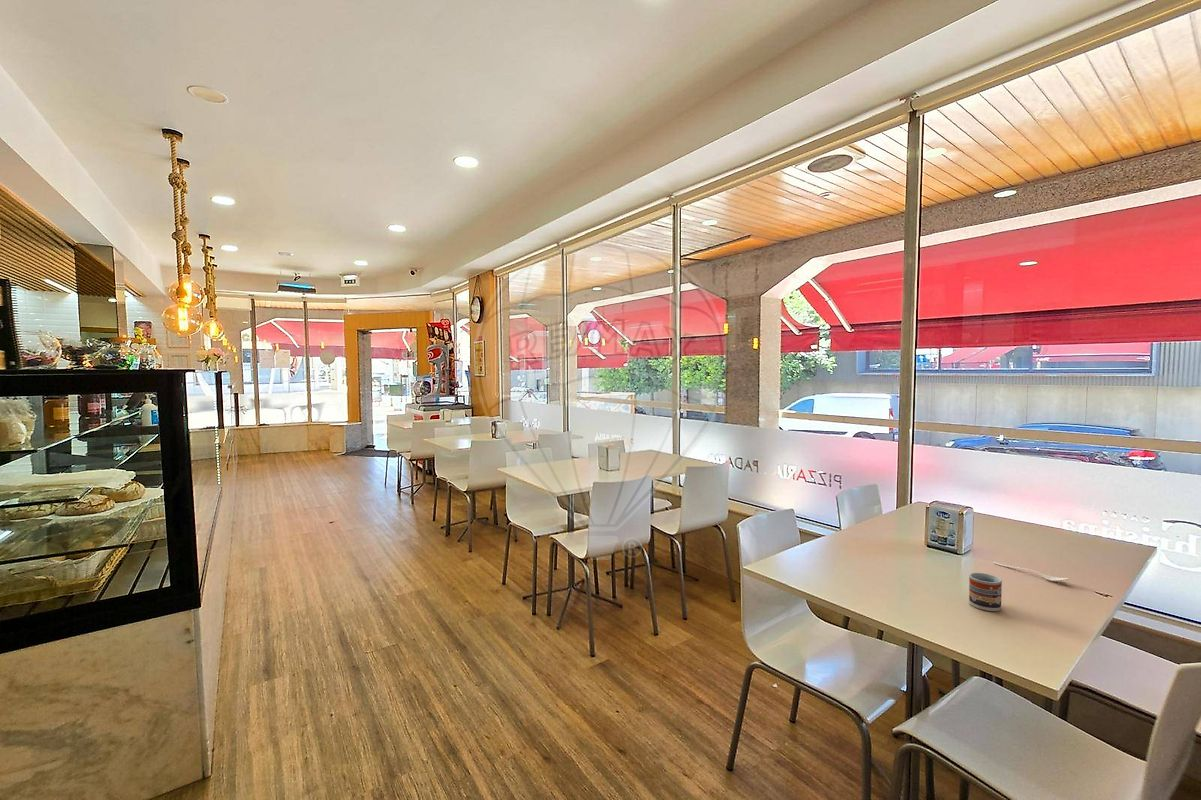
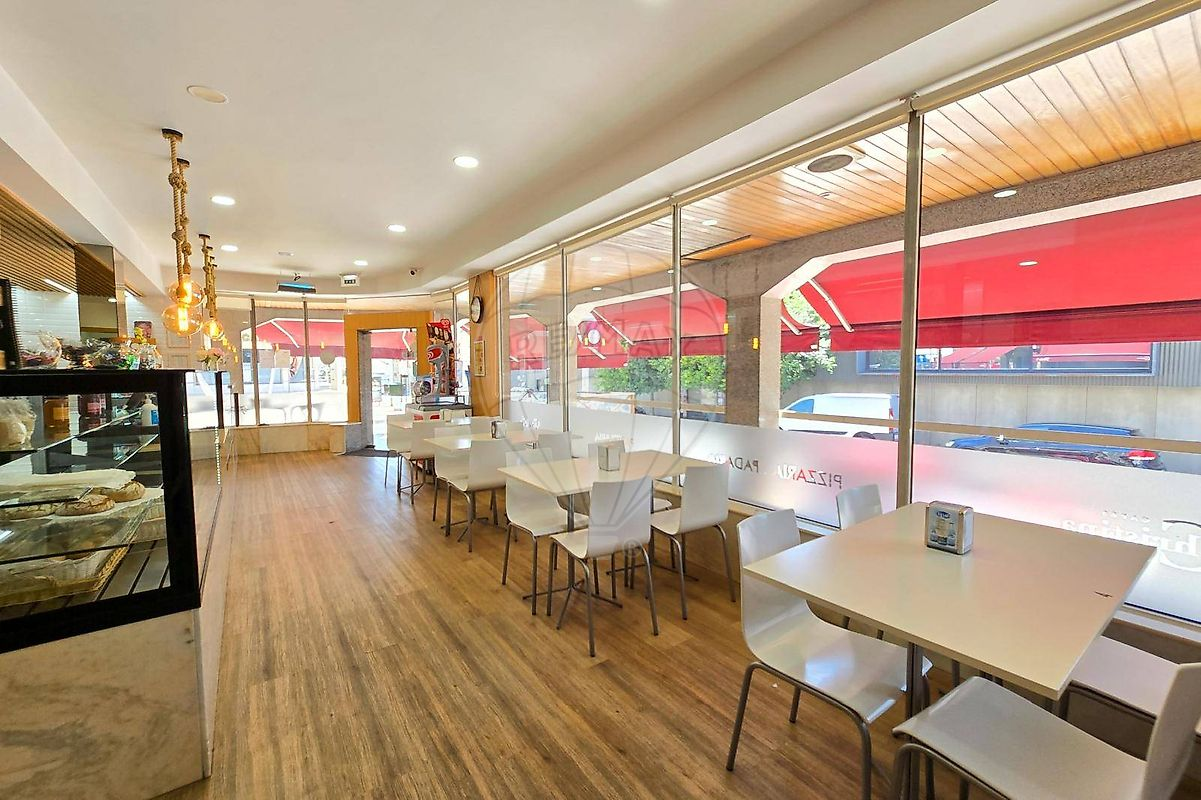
- cup [968,572,1003,612]
- spoon [993,561,1071,582]
